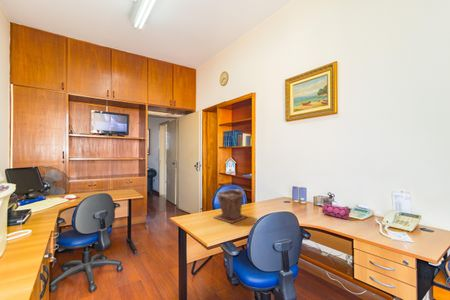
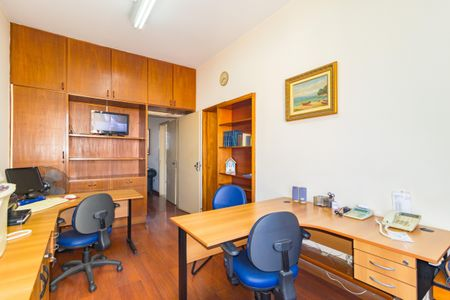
- pencil case [321,202,351,220]
- plant pot [213,188,248,224]
